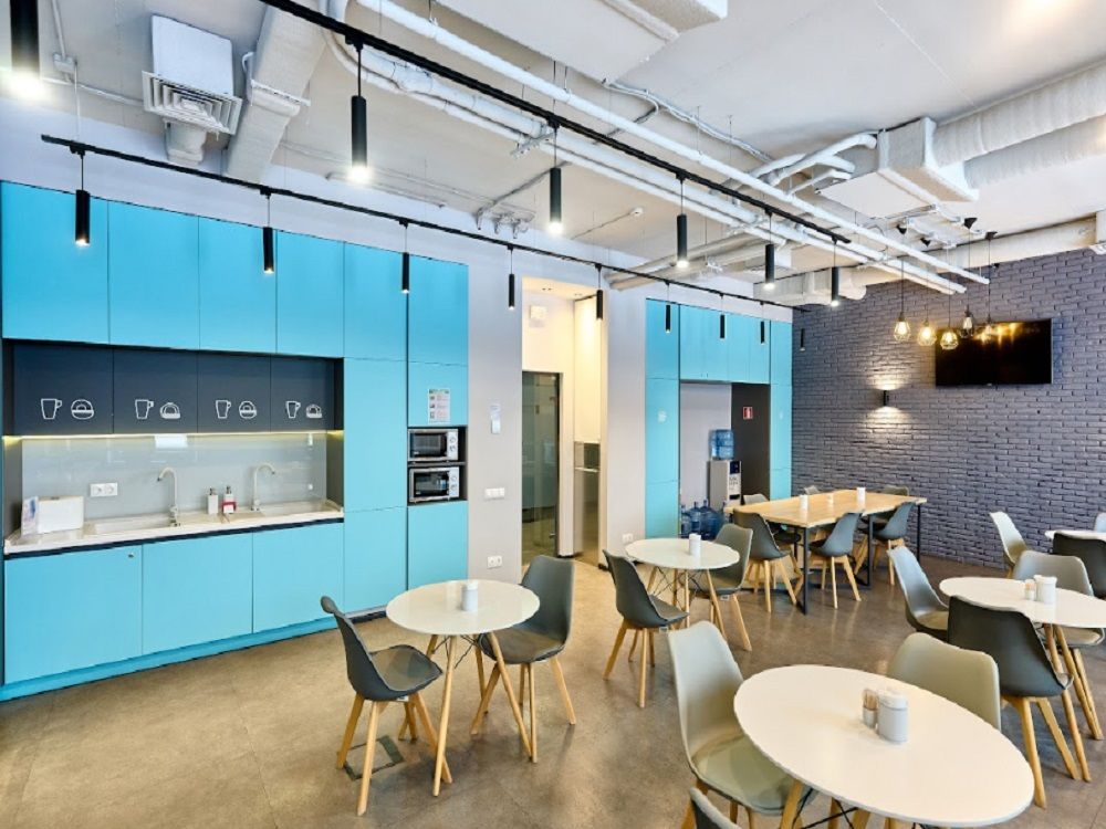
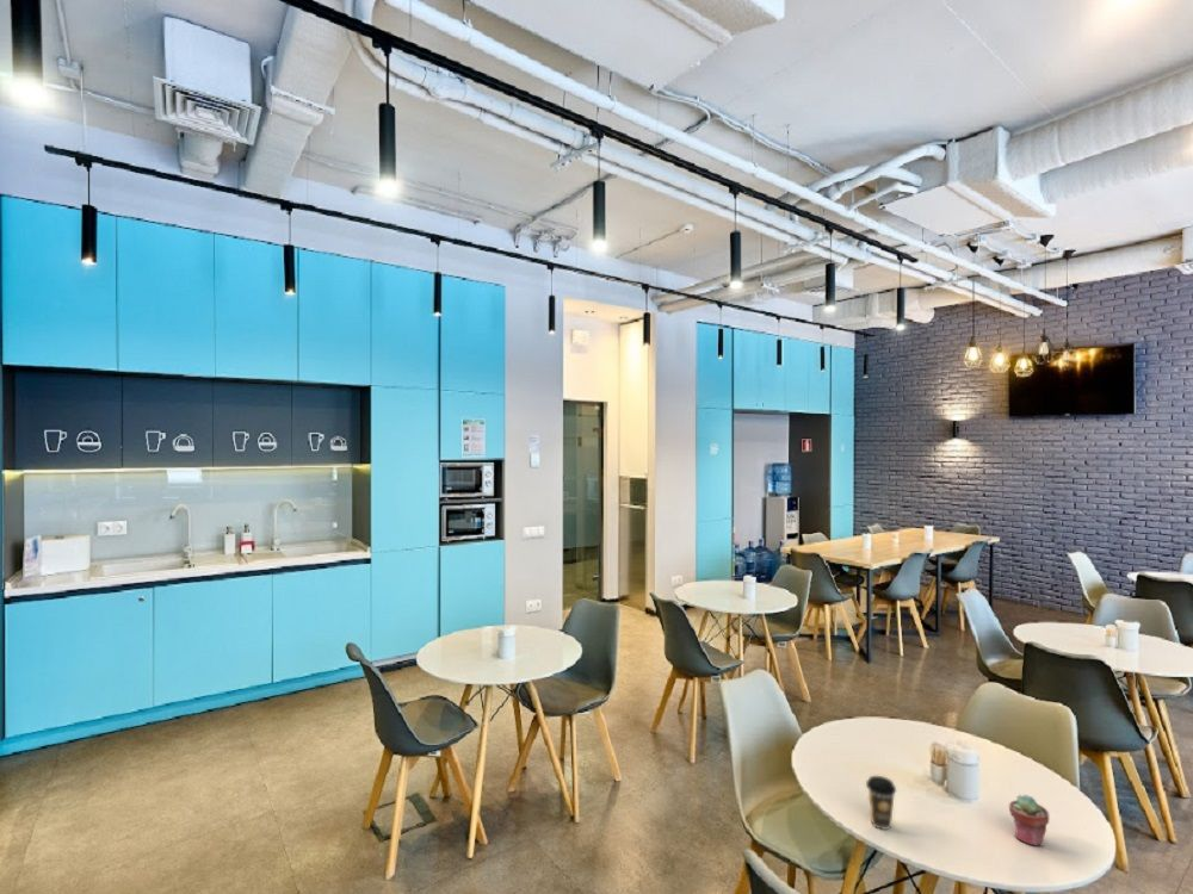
+ coffee cup [865,775,897,831]
+ potted succulent [1008,794,1050,848]
